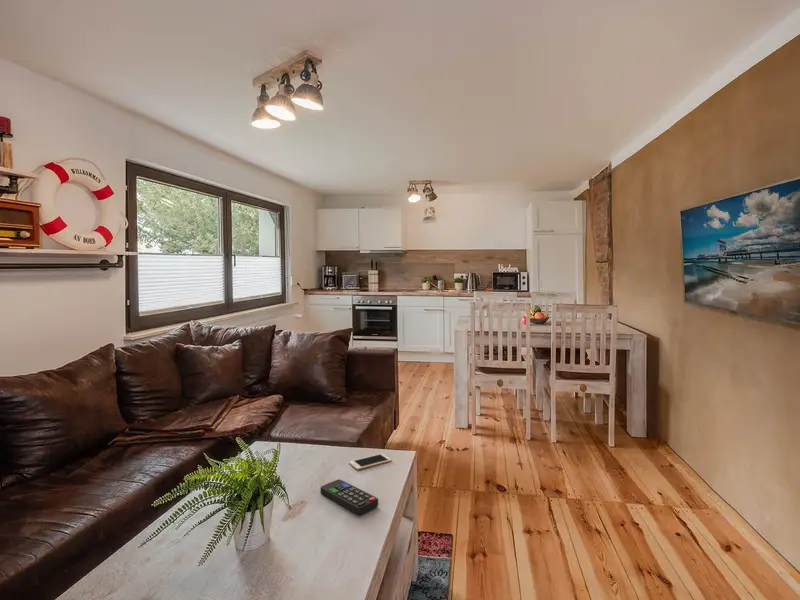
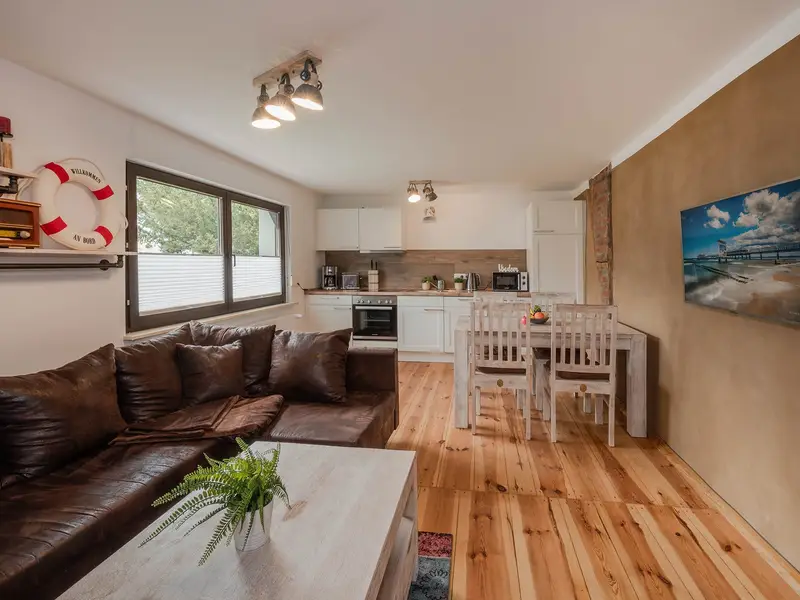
- cell phone [348,453,393,471]
- remote control [319,478,379,516]
